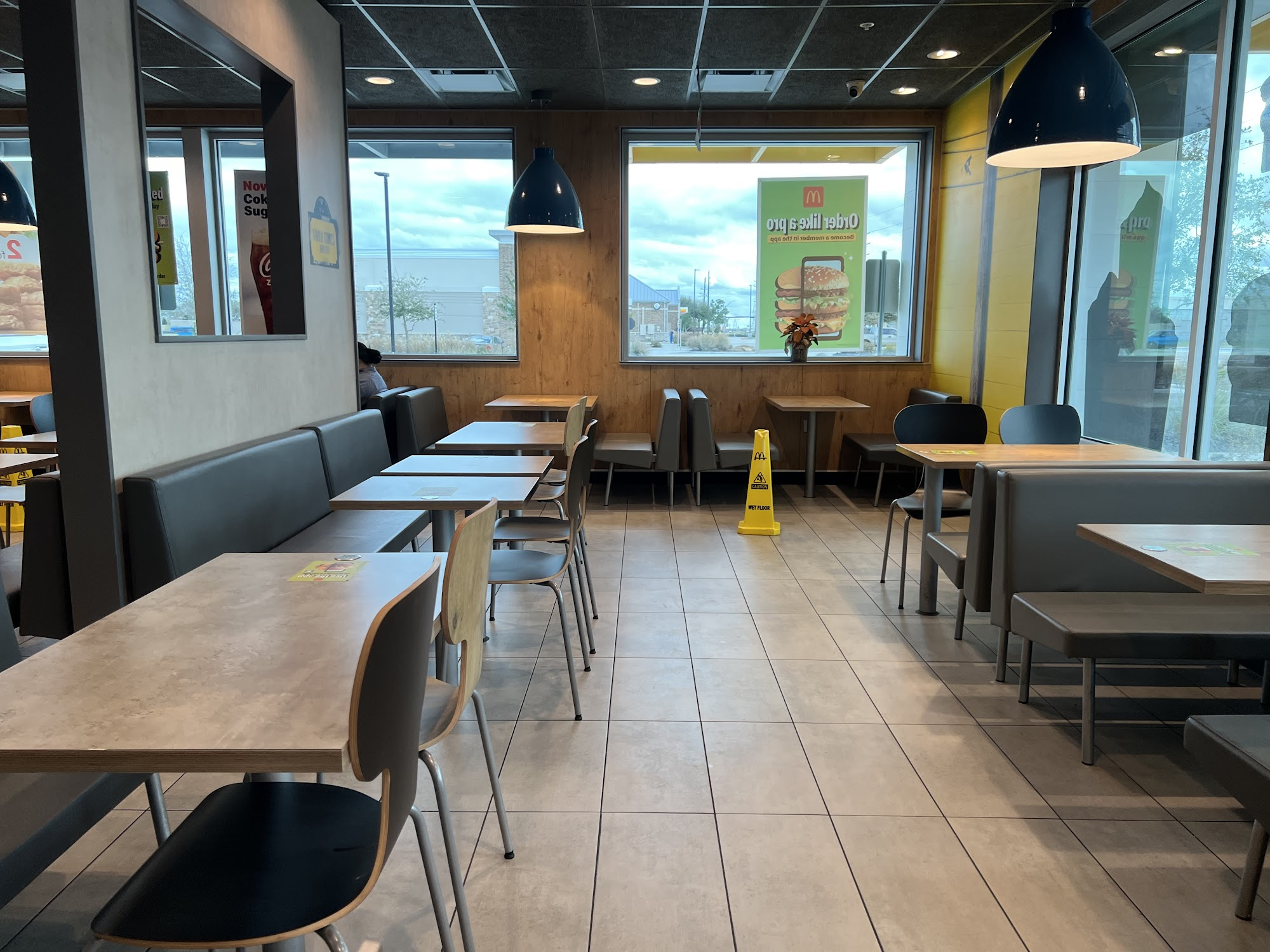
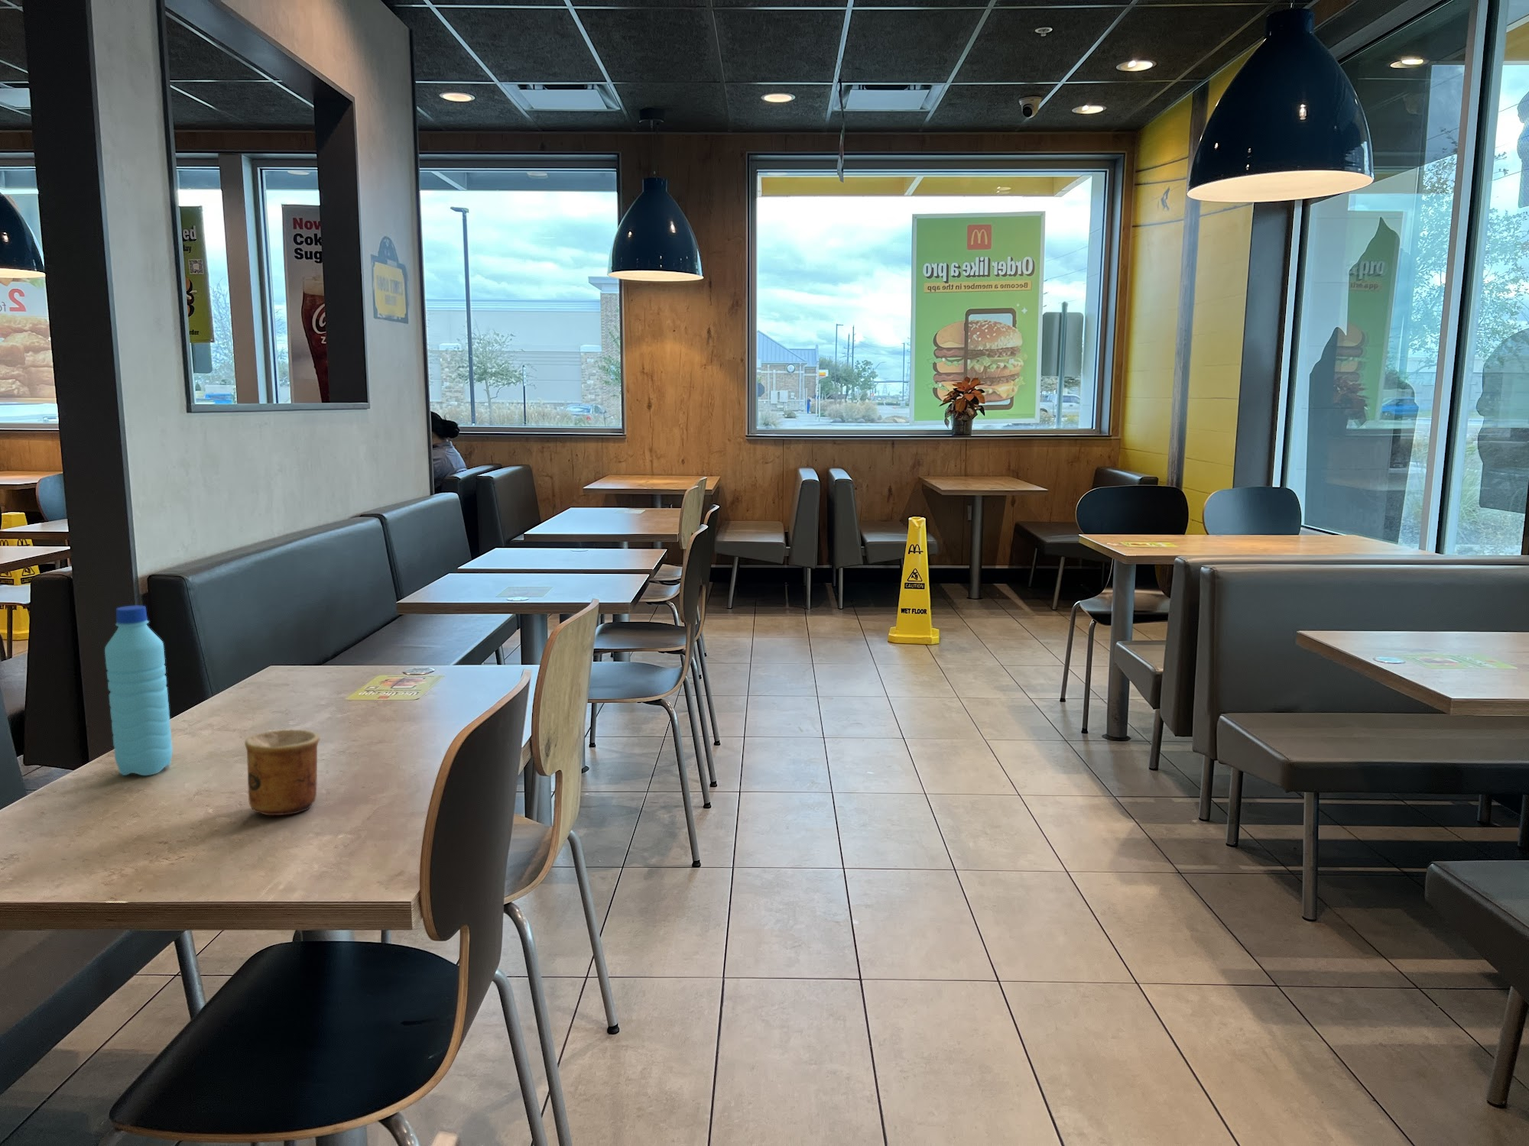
+ water bottle [104,604,173,776]
+ cup [244,728,320,816]
